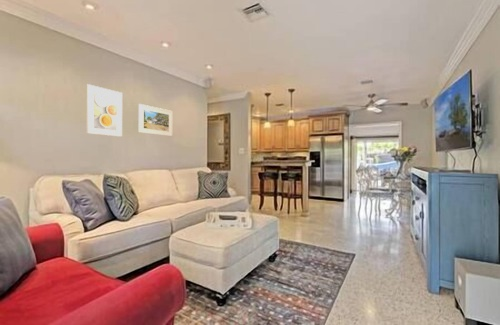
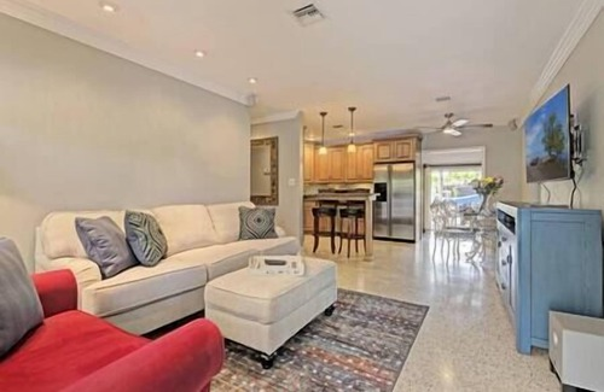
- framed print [86,83,123,138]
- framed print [138,103,173,137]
